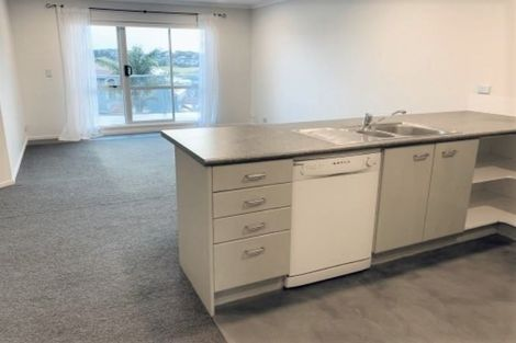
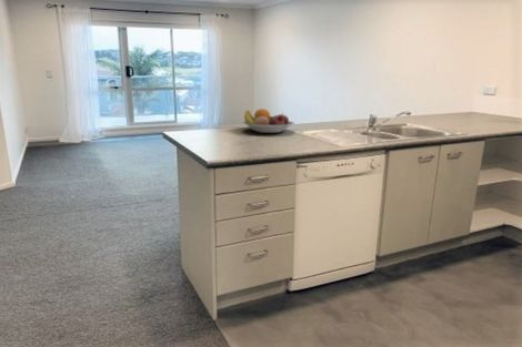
+ fruit bowl [241,108,295,134]
